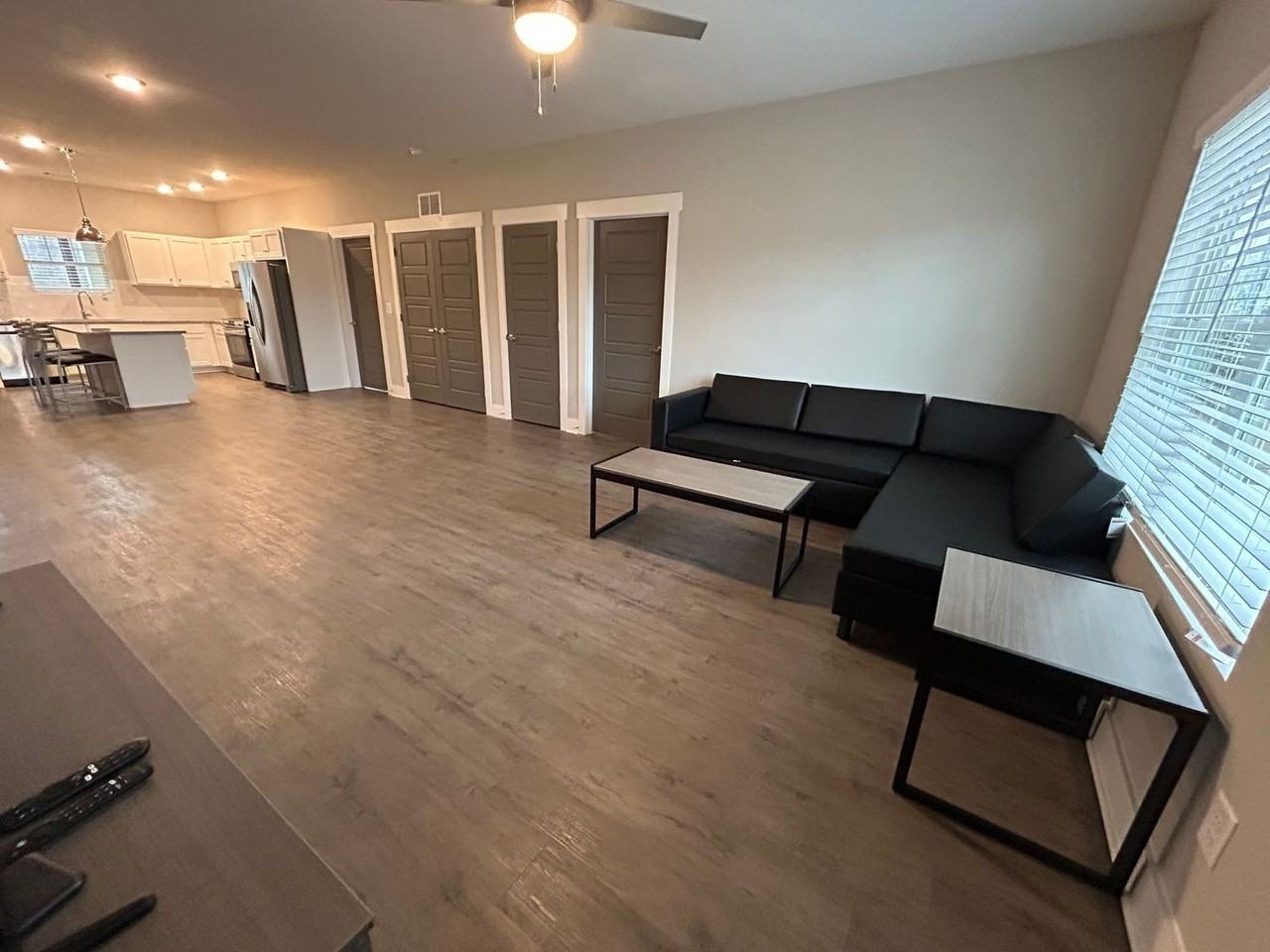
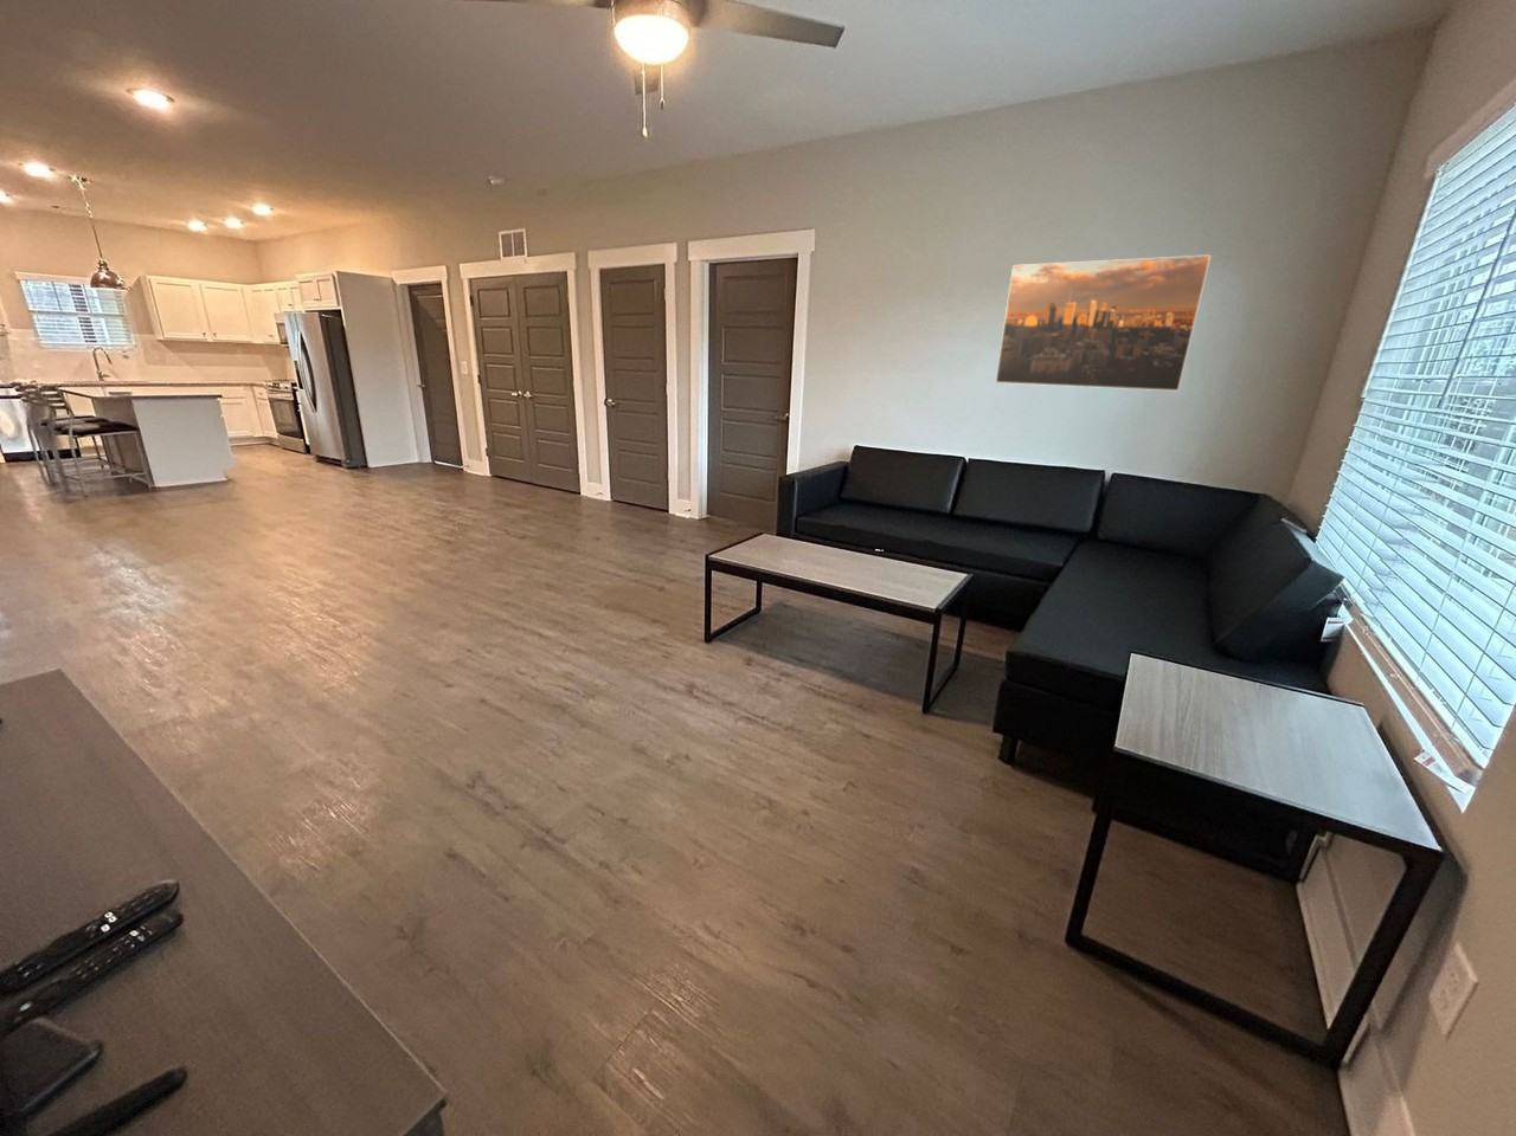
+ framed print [994,253,1213,391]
